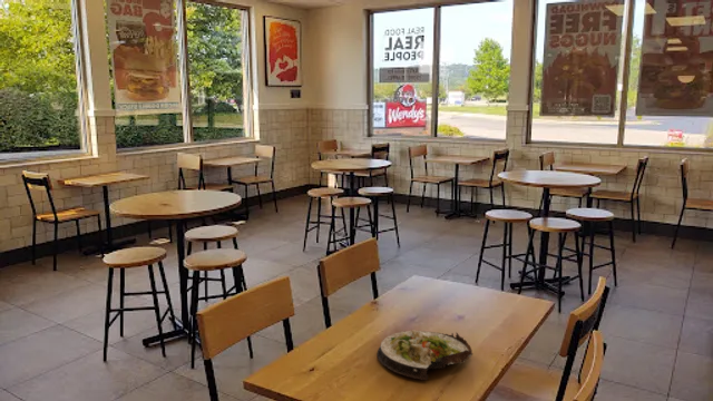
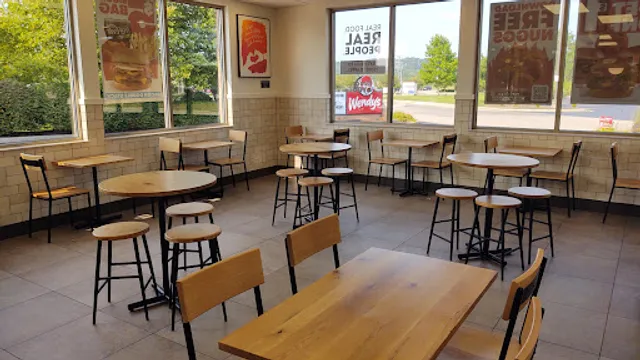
- salad plate [377,329,475,381]
